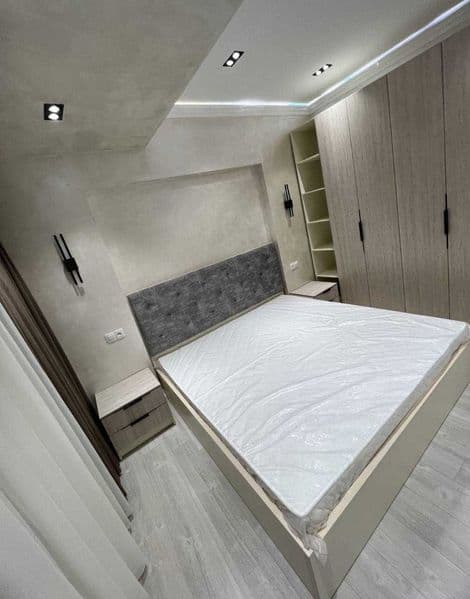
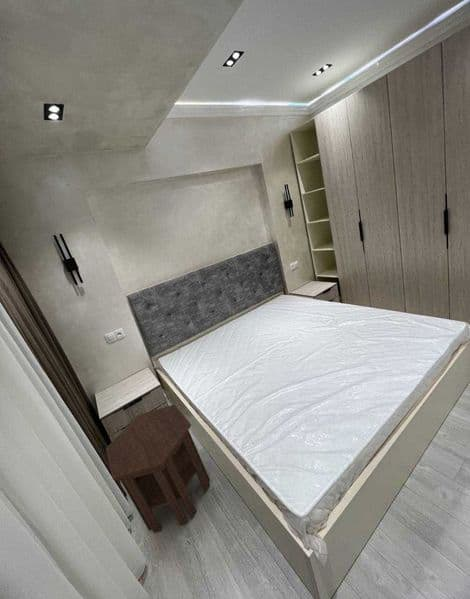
+ side table [105,403,211,534]
